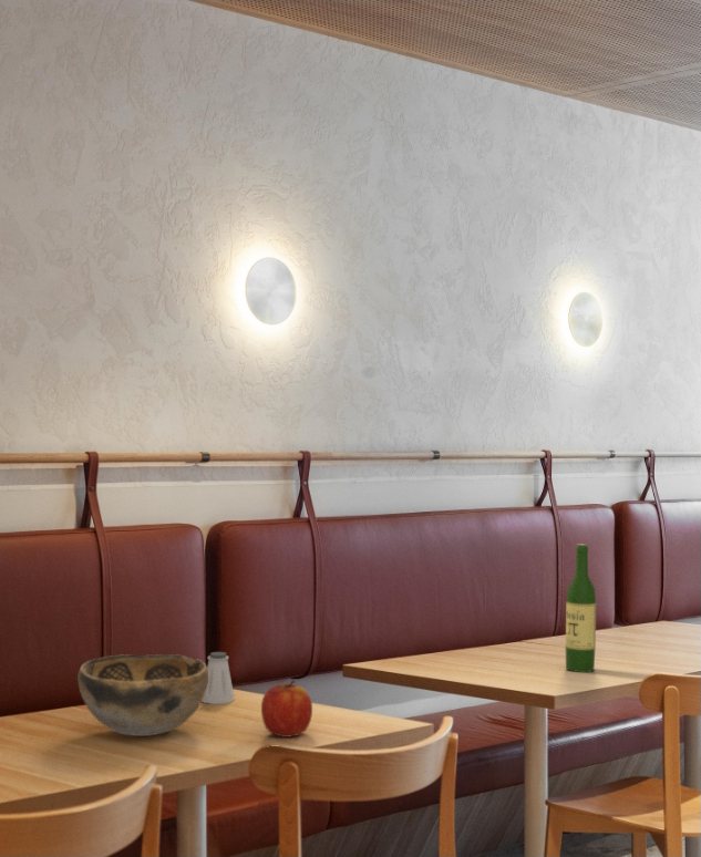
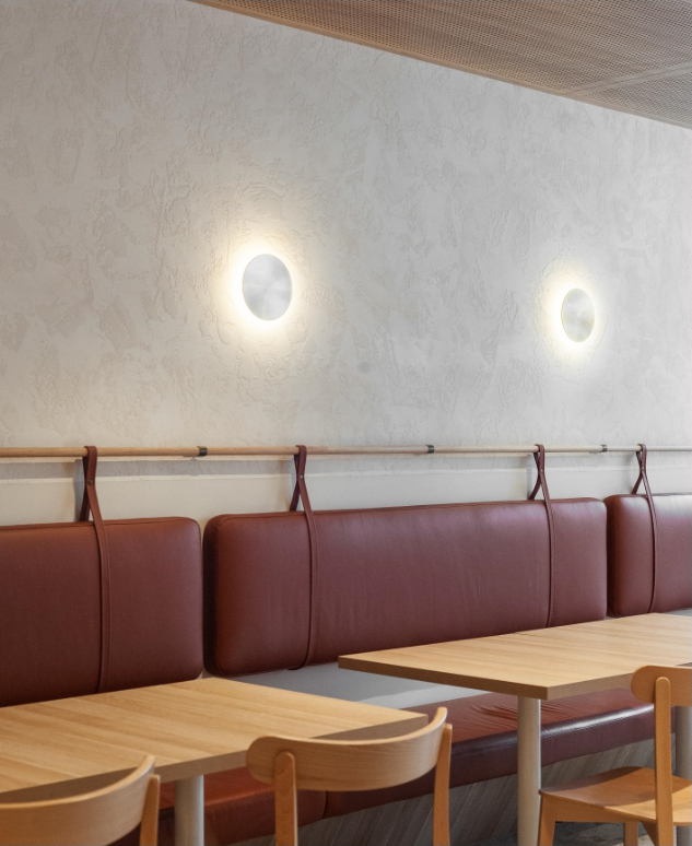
- apple [260,680,313,739]
- saltshaker [202,651,236,705]
- wine bottle [565,544,597,673]
- decorative bowl [76,653,208,737]
